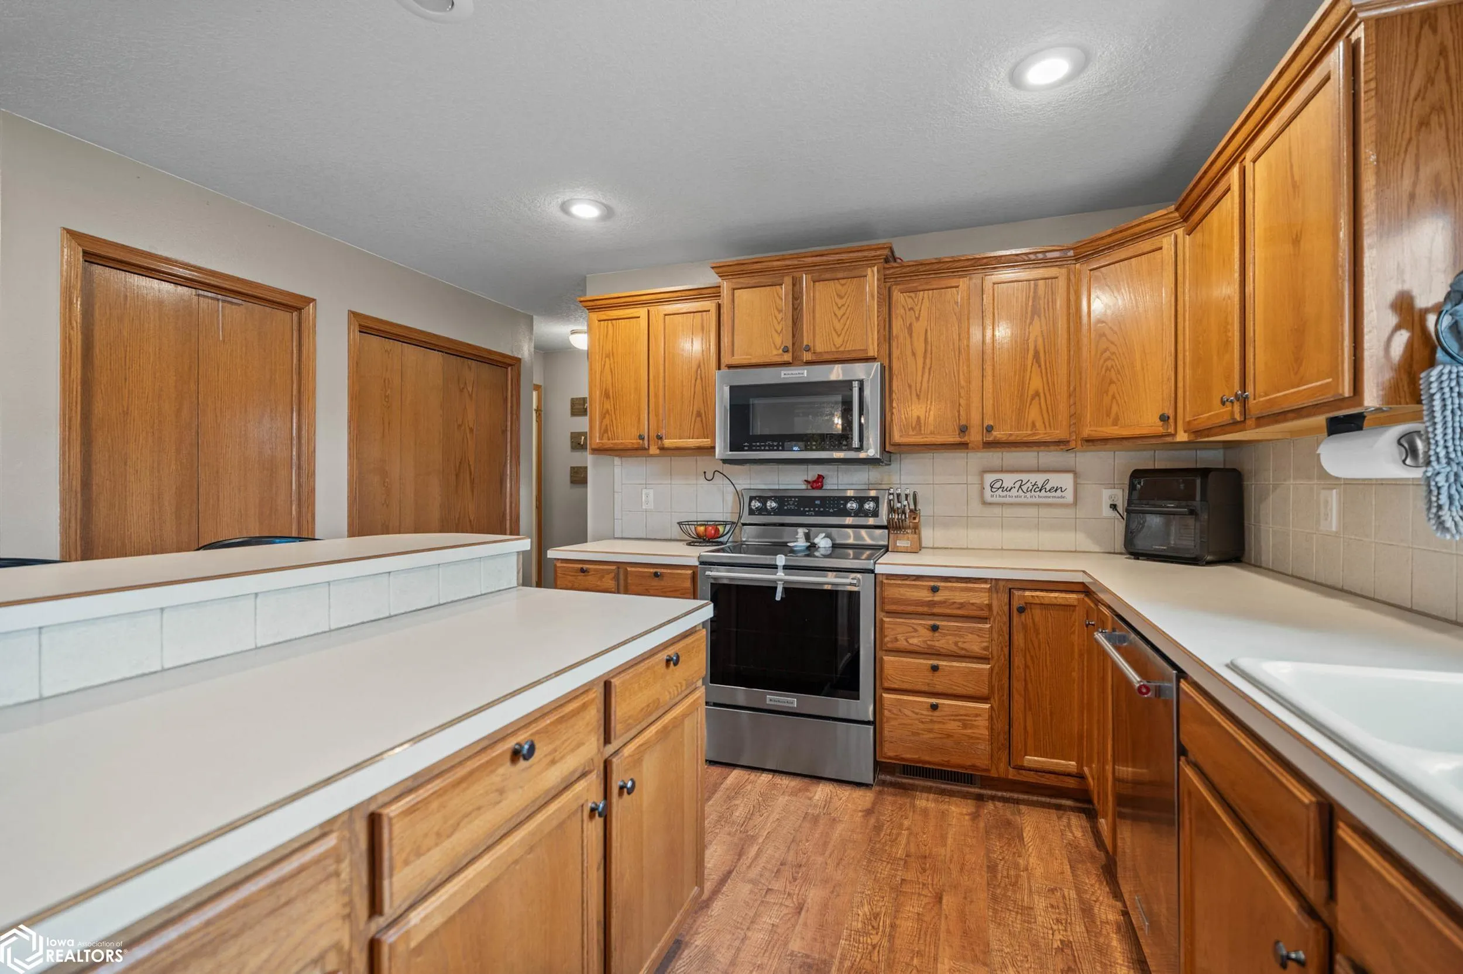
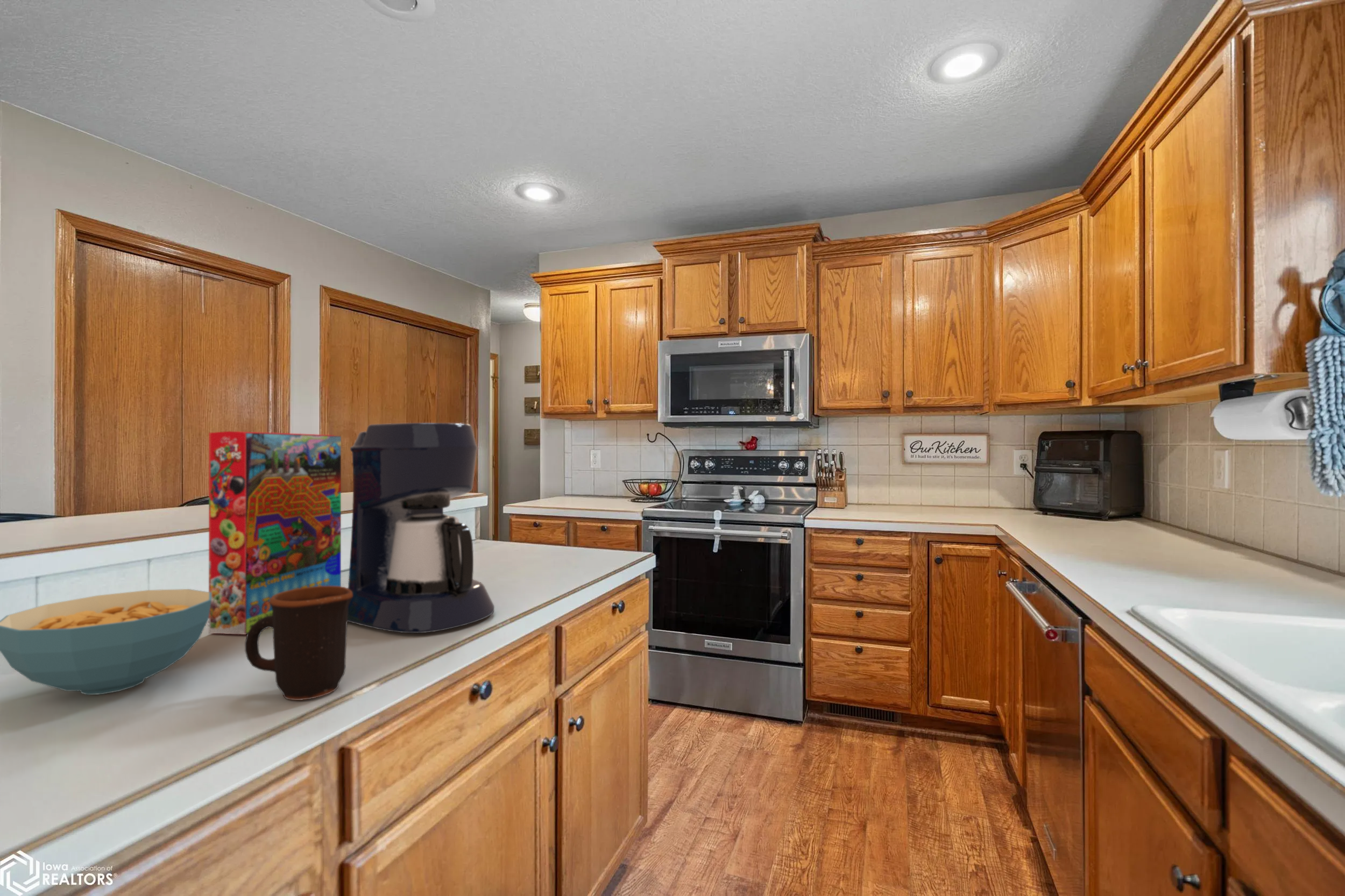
+ mug [244,586,353,701]
+ cereal bowl [0,588,211,695]
+ cereal box [208,431,342,635]
+ coffee maker [348,422,495,634]
